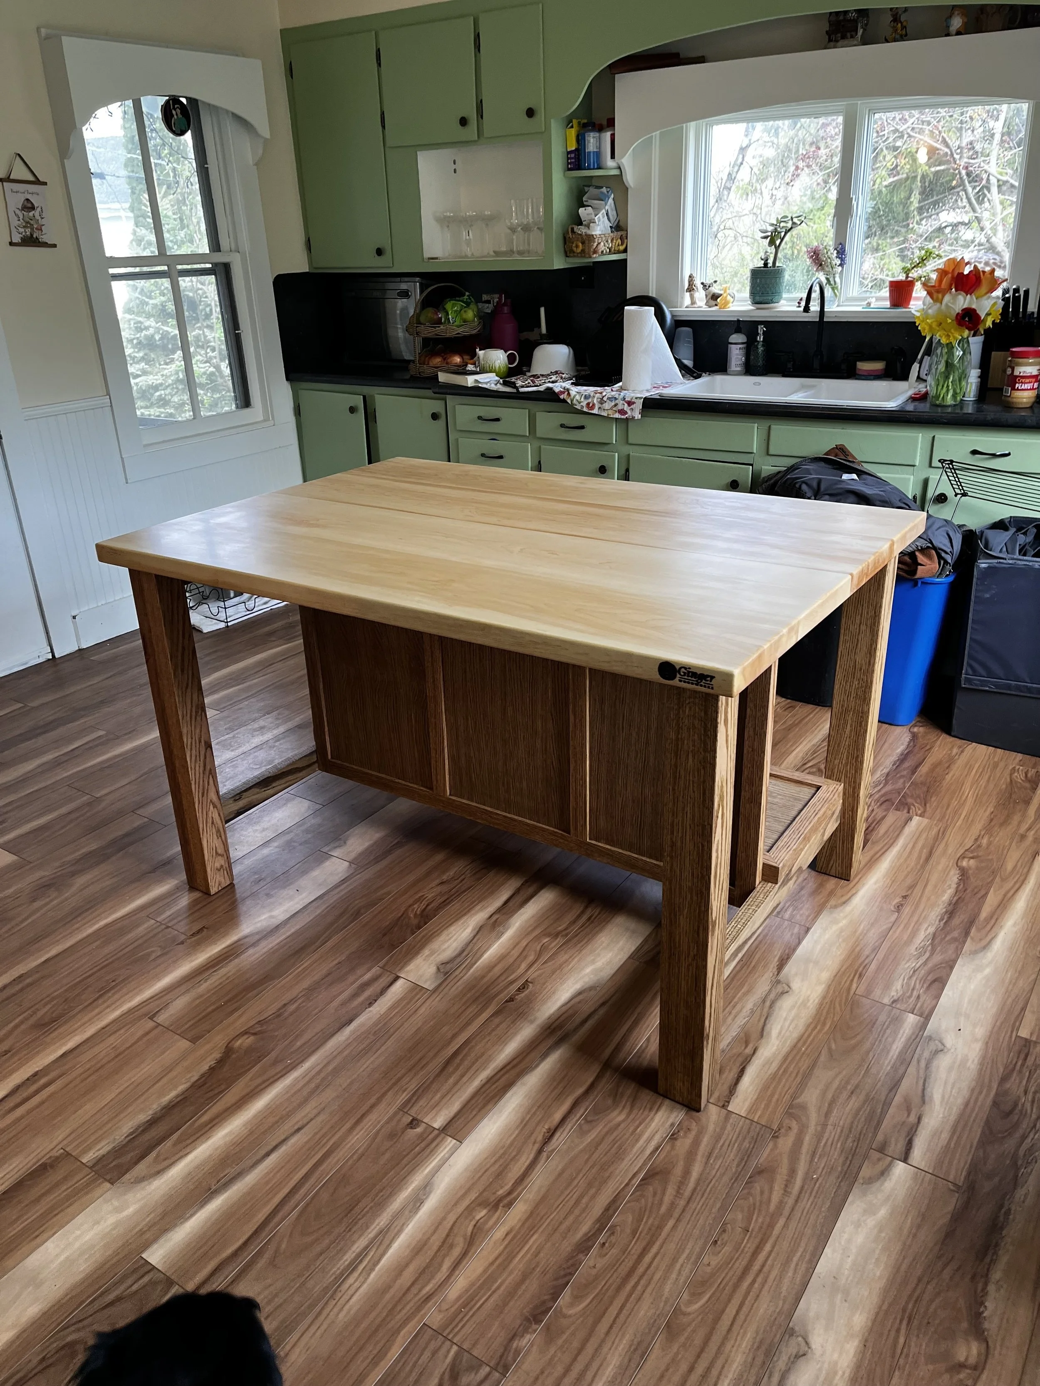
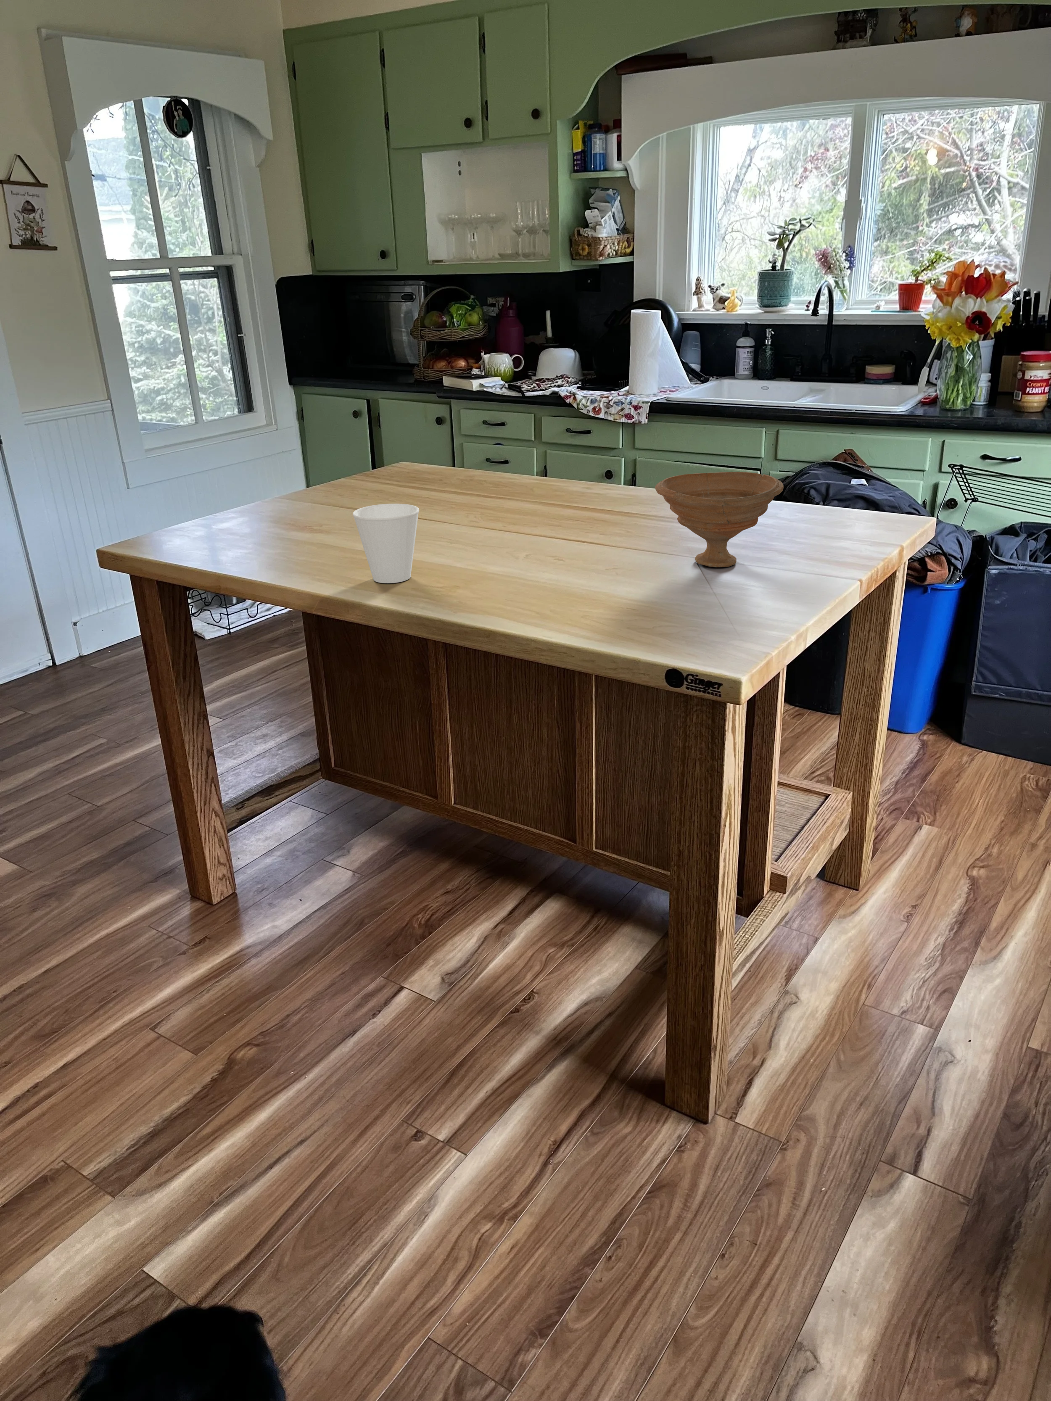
+ bowl [655,471,784,567]
+ cup [352,503,420,584]
